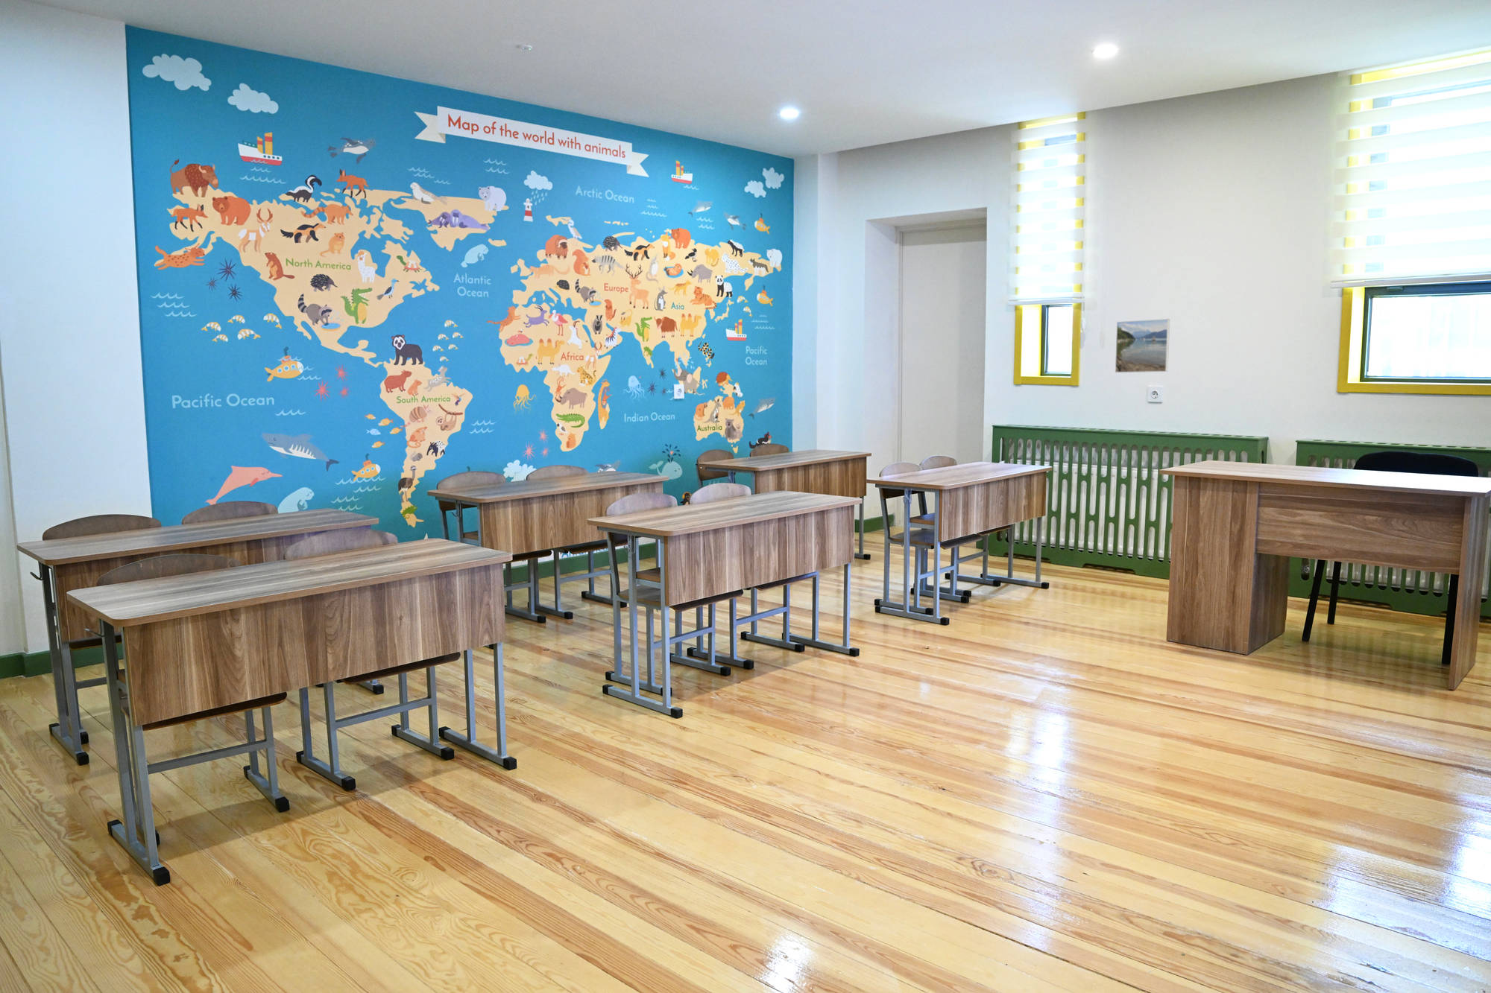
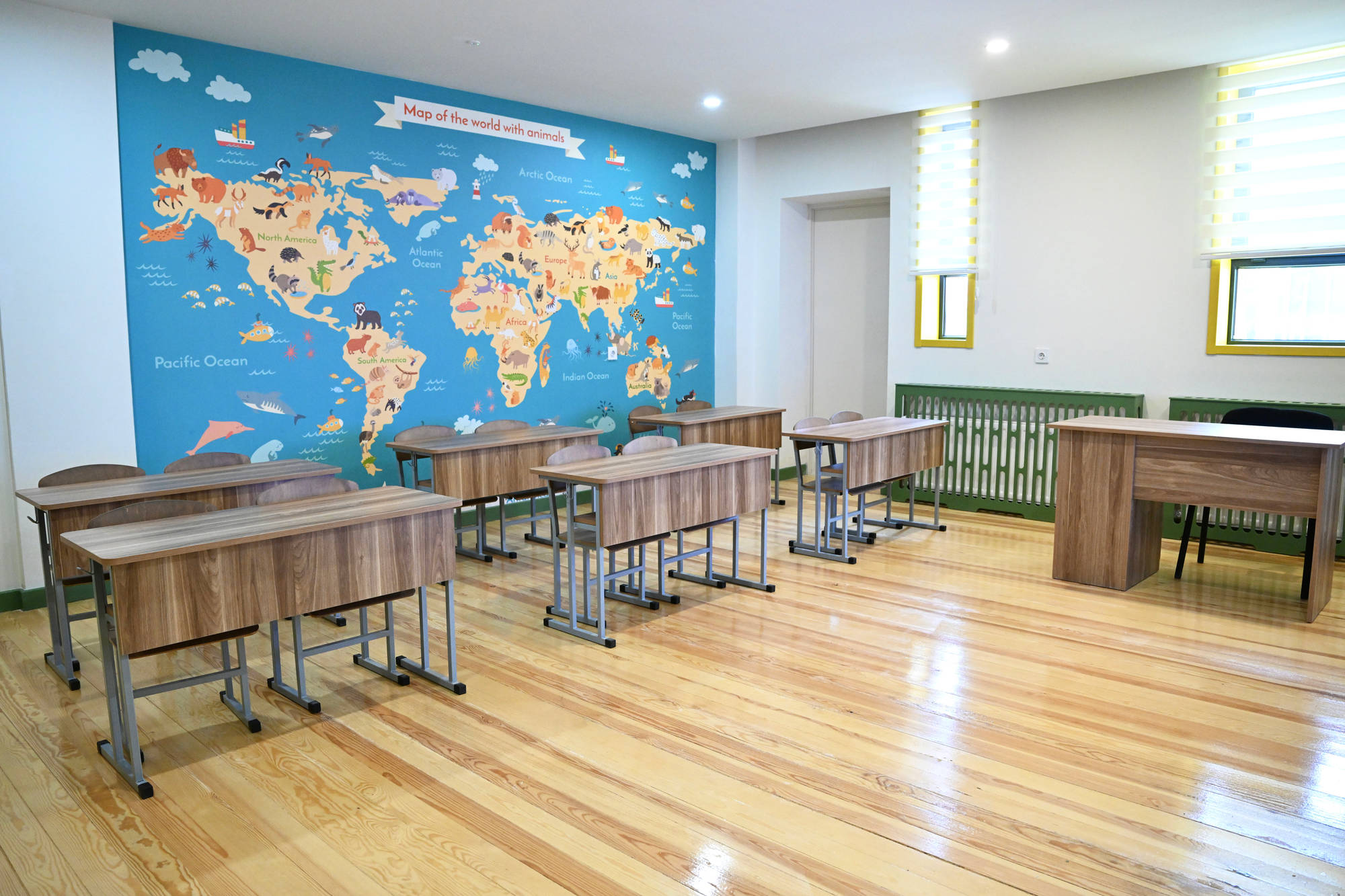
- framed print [1114,318,1171,373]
